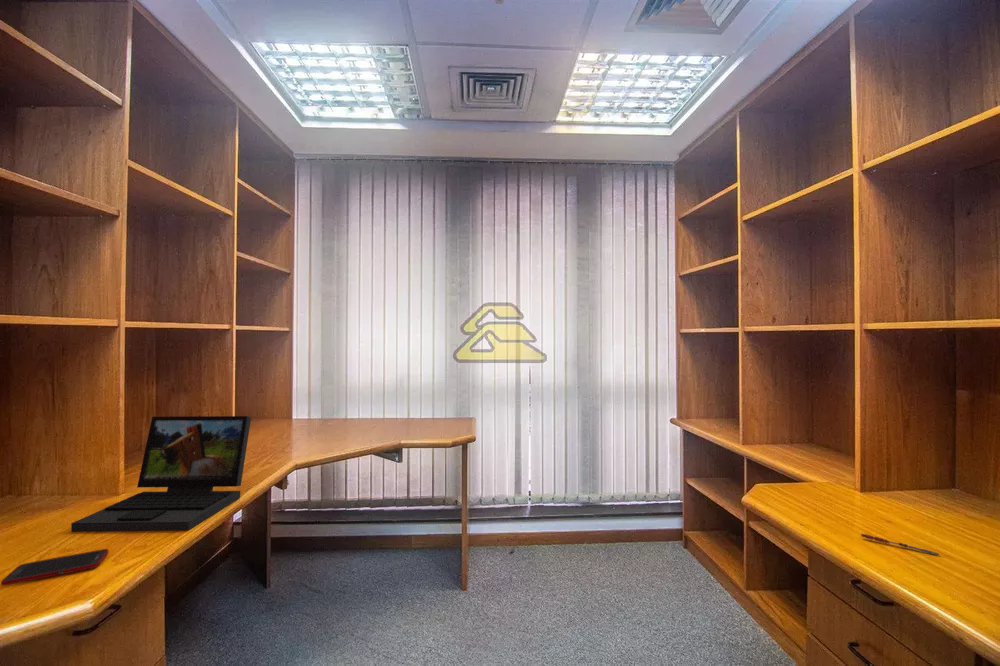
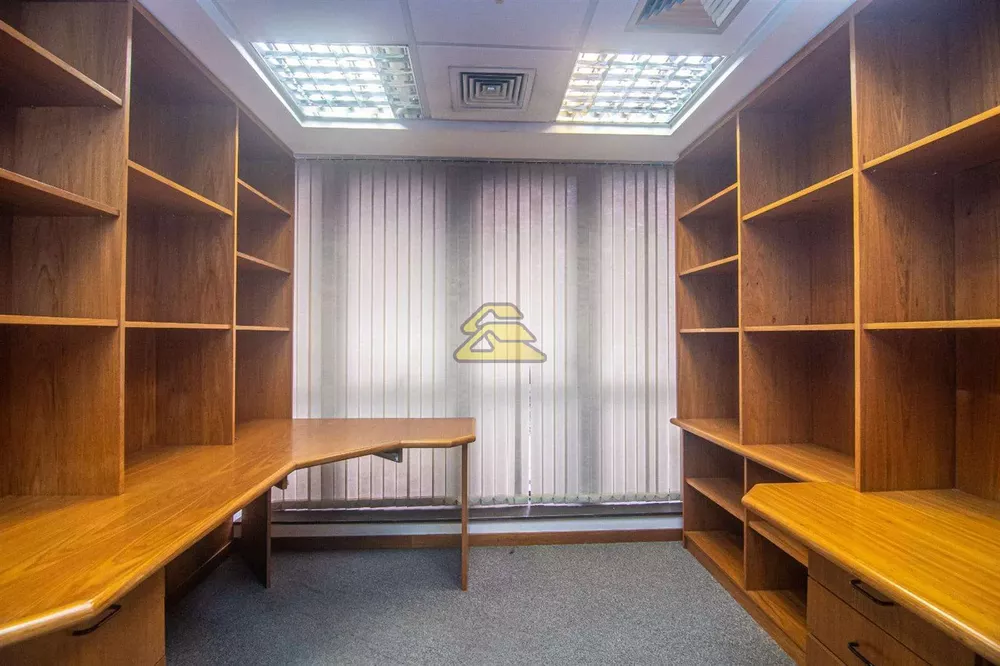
- pen [860,533,940,557]
- laptop [70,415,252,533]
- cell phone [0,548,110,587]
